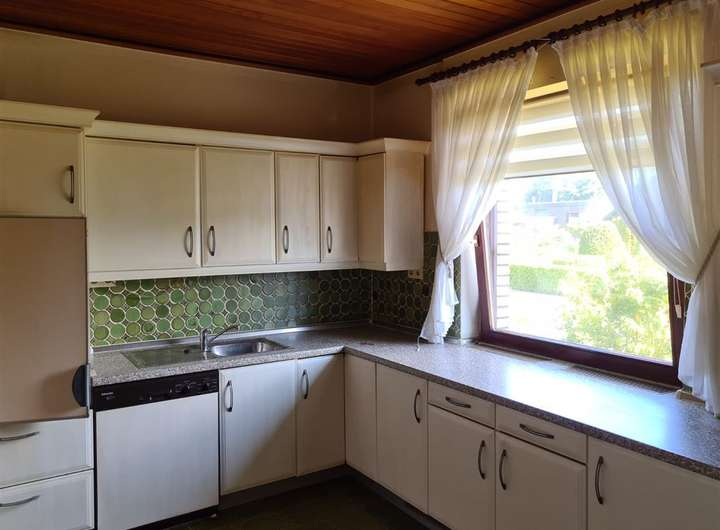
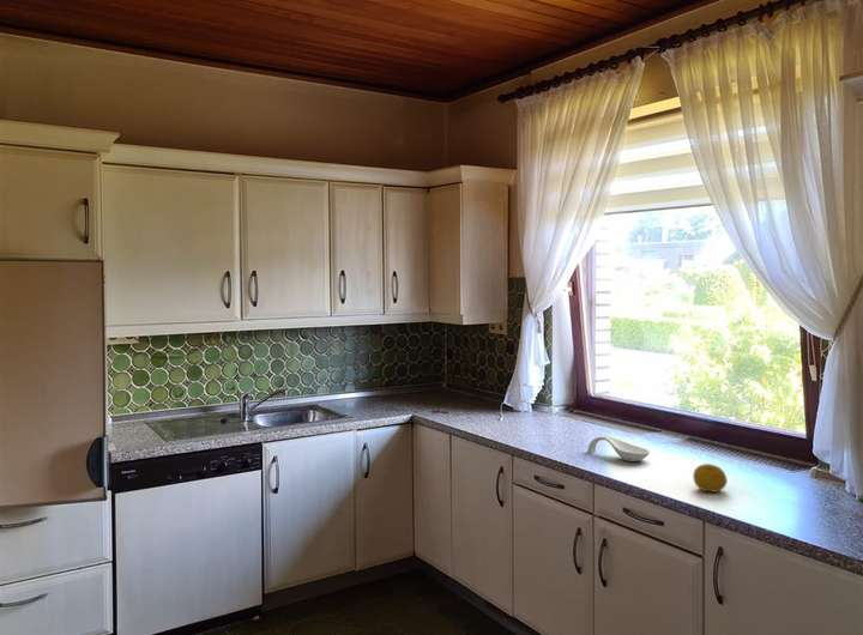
+ spoon rest [586,435,651,462]
+ fruit [692,462,729,494]
